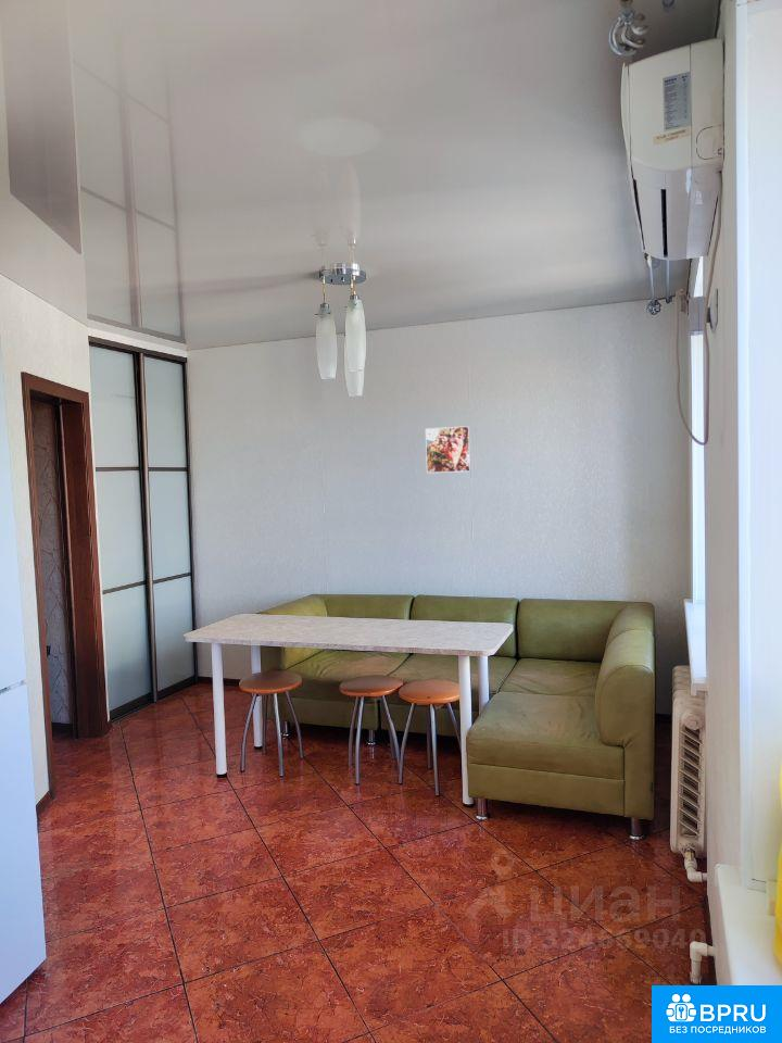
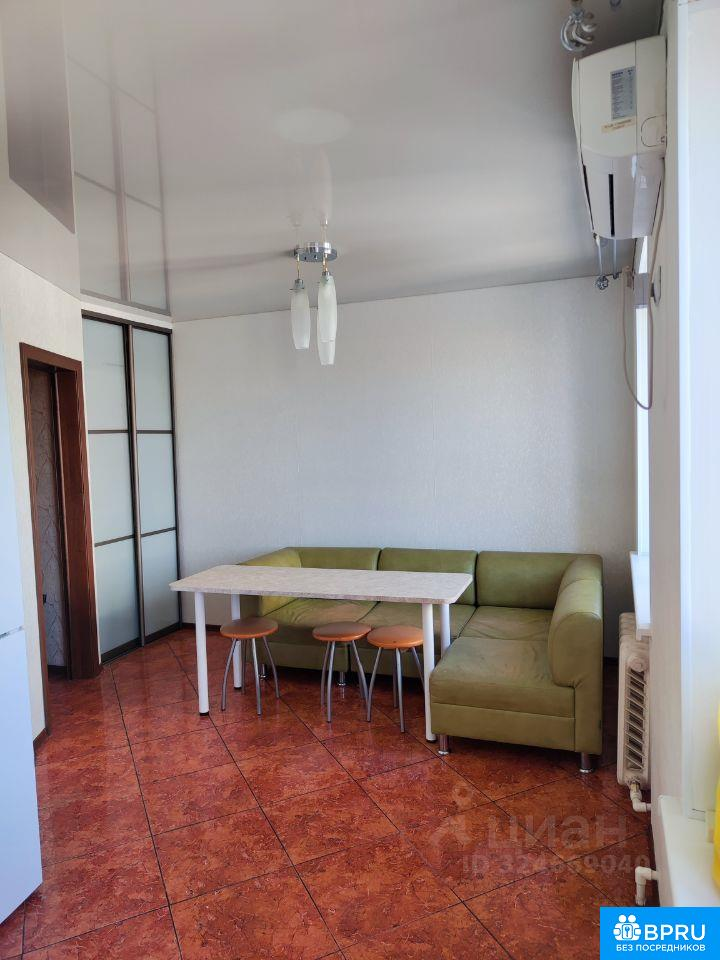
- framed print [425,425,472,474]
